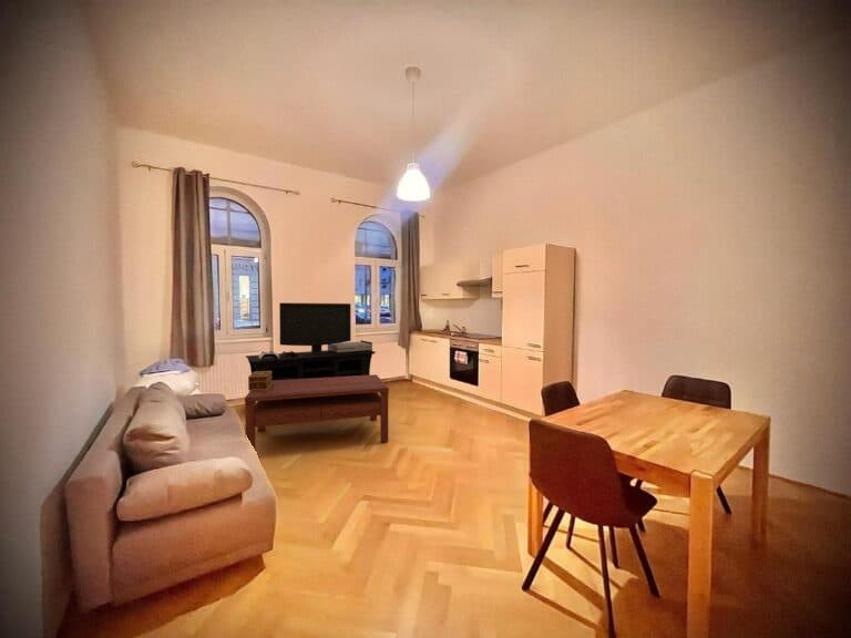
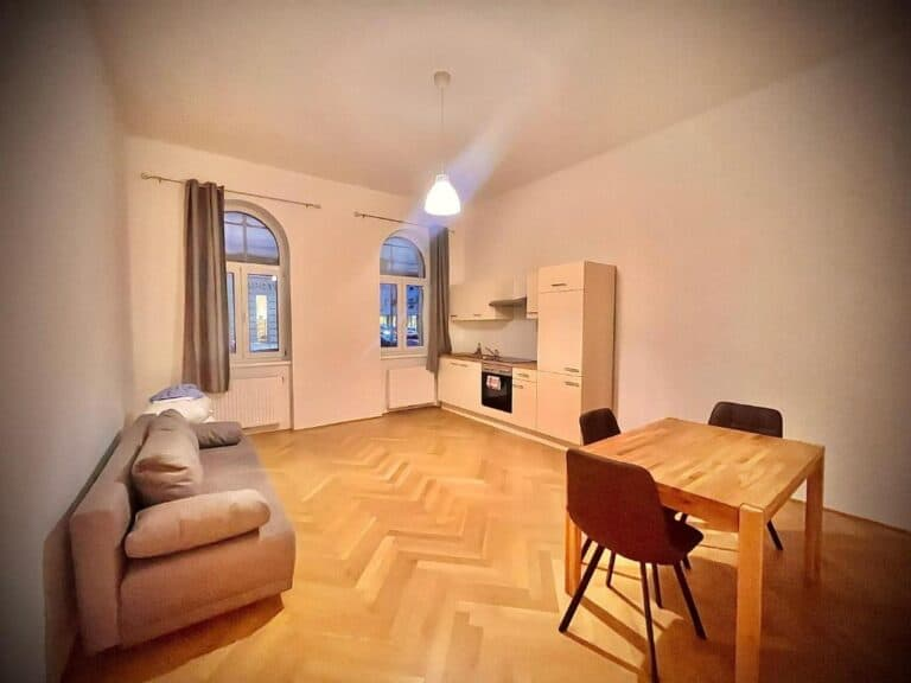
- media console [244,301,377,404]
- coffee table [244,373,390,450]
- decorative box [247,371,271,392]
